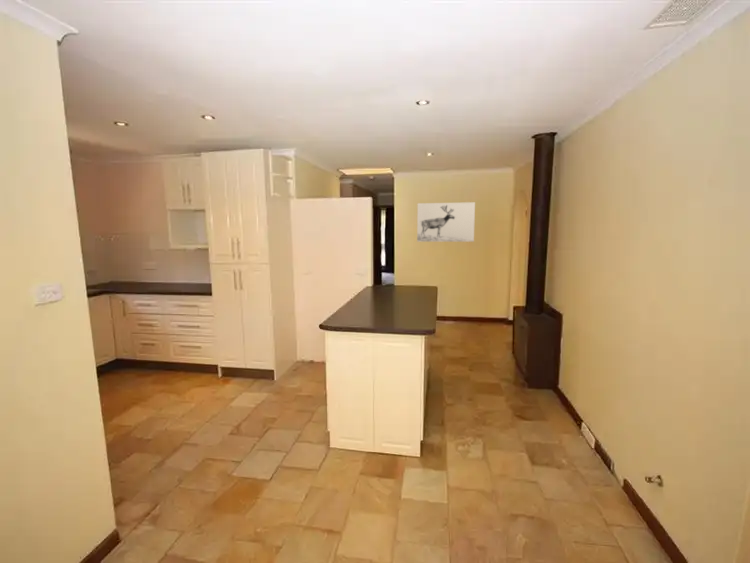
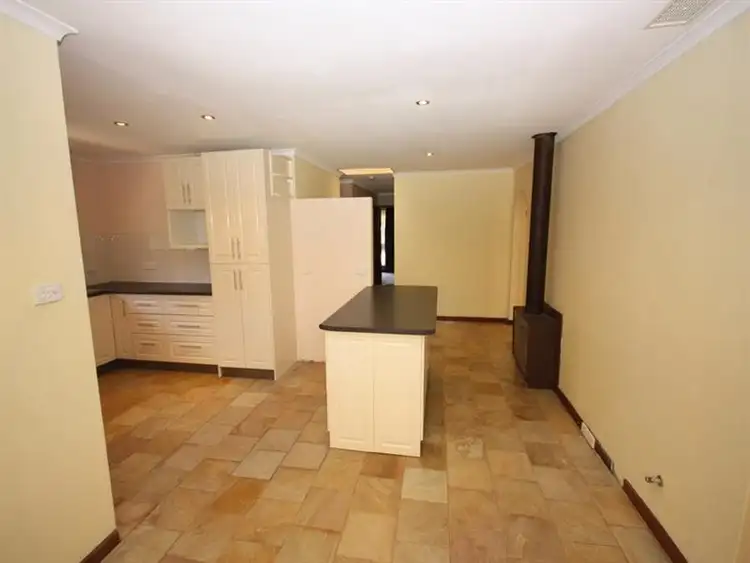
- wall art [416,201,476,243]
